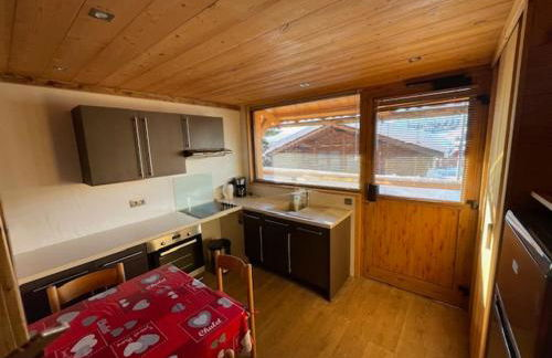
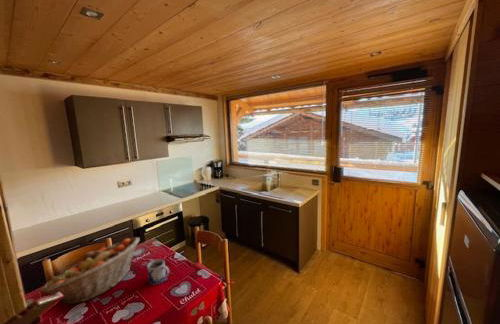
+ mug [146,258,170,285]
+ fruit basket [39,236,141,306]
